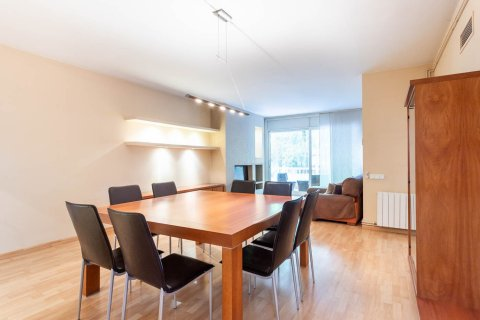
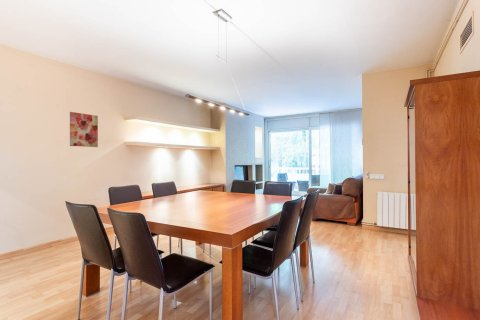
+ wall art [69,111,99,148]
